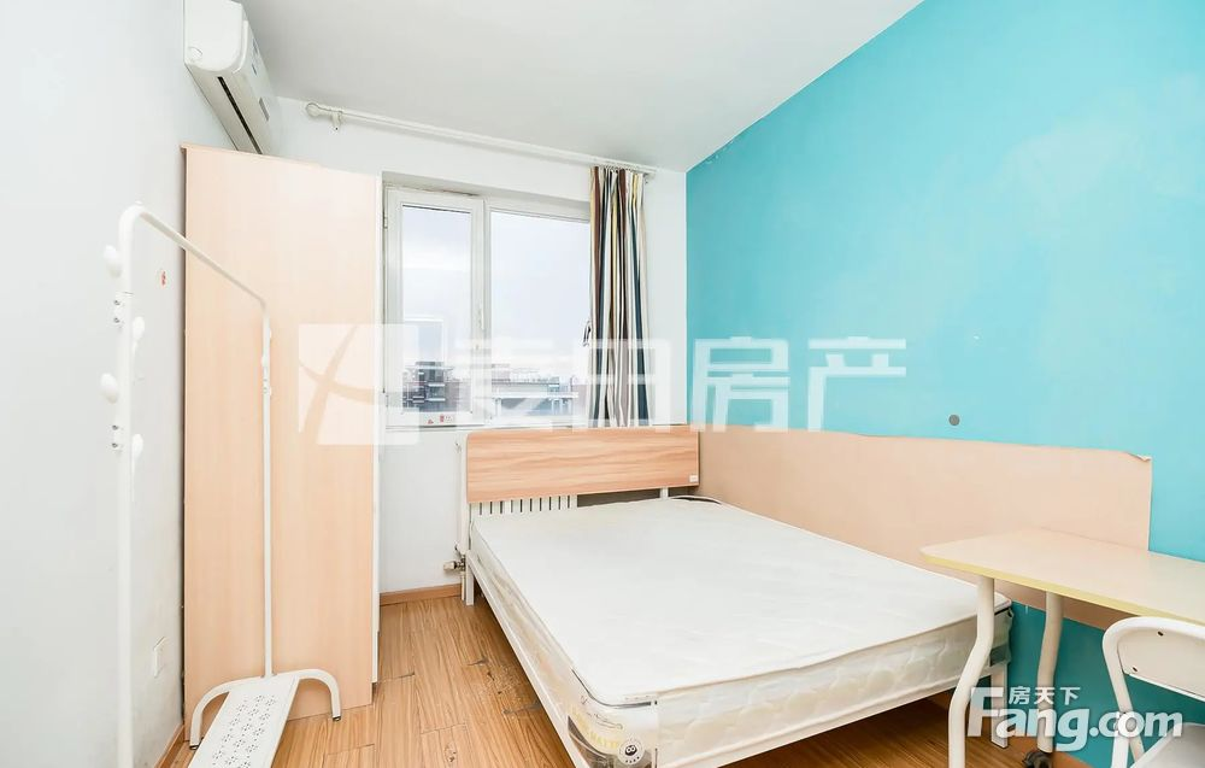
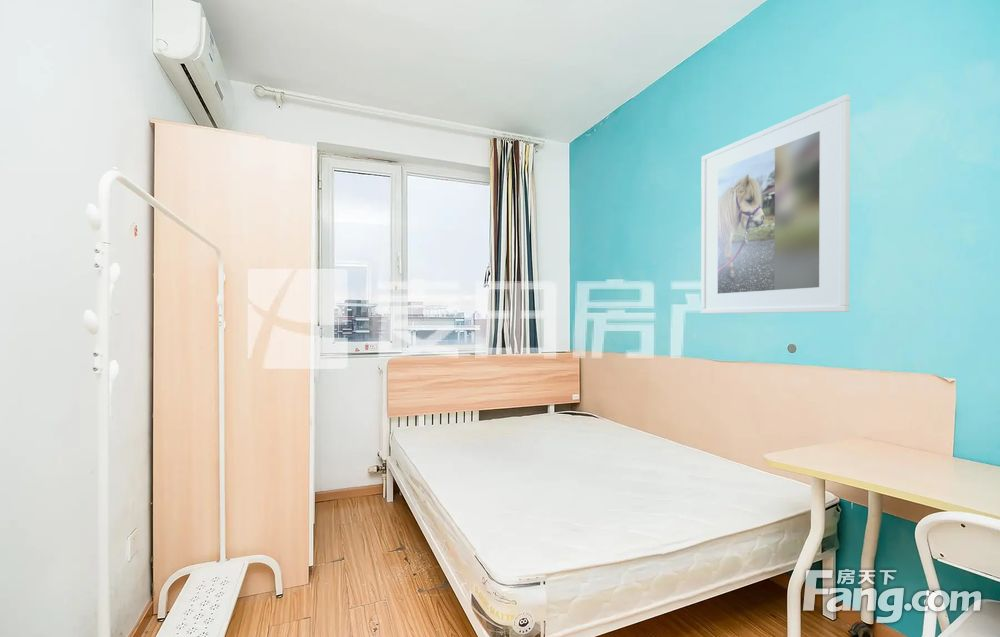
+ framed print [700,93,851,315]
